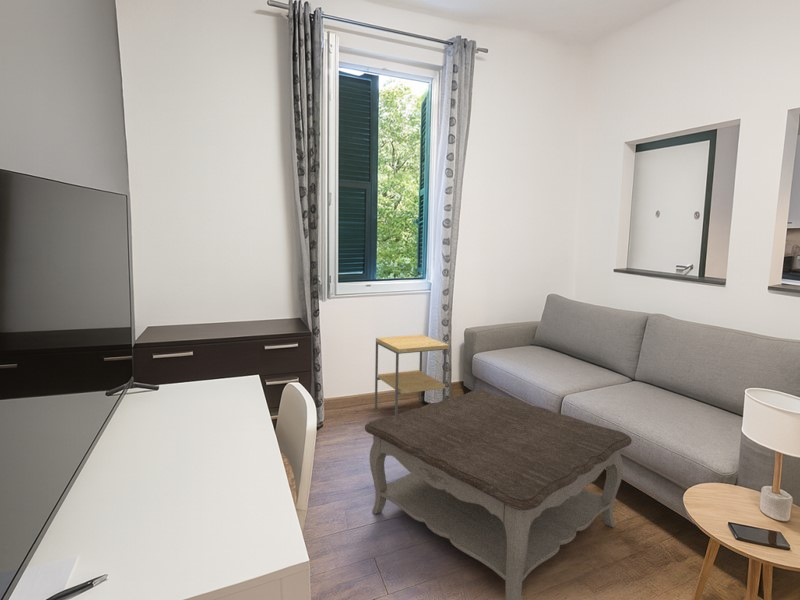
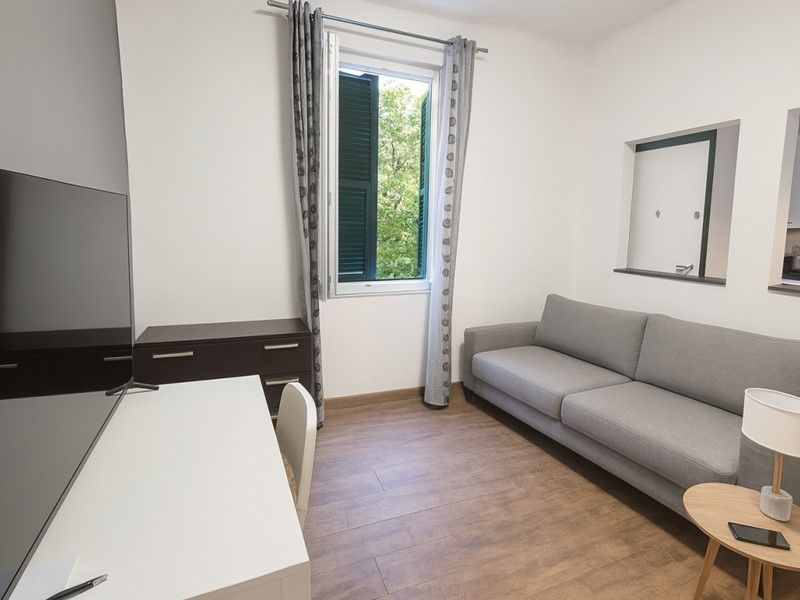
- coffee table [364,389,633,600]
- side table [374,334,450,415]
